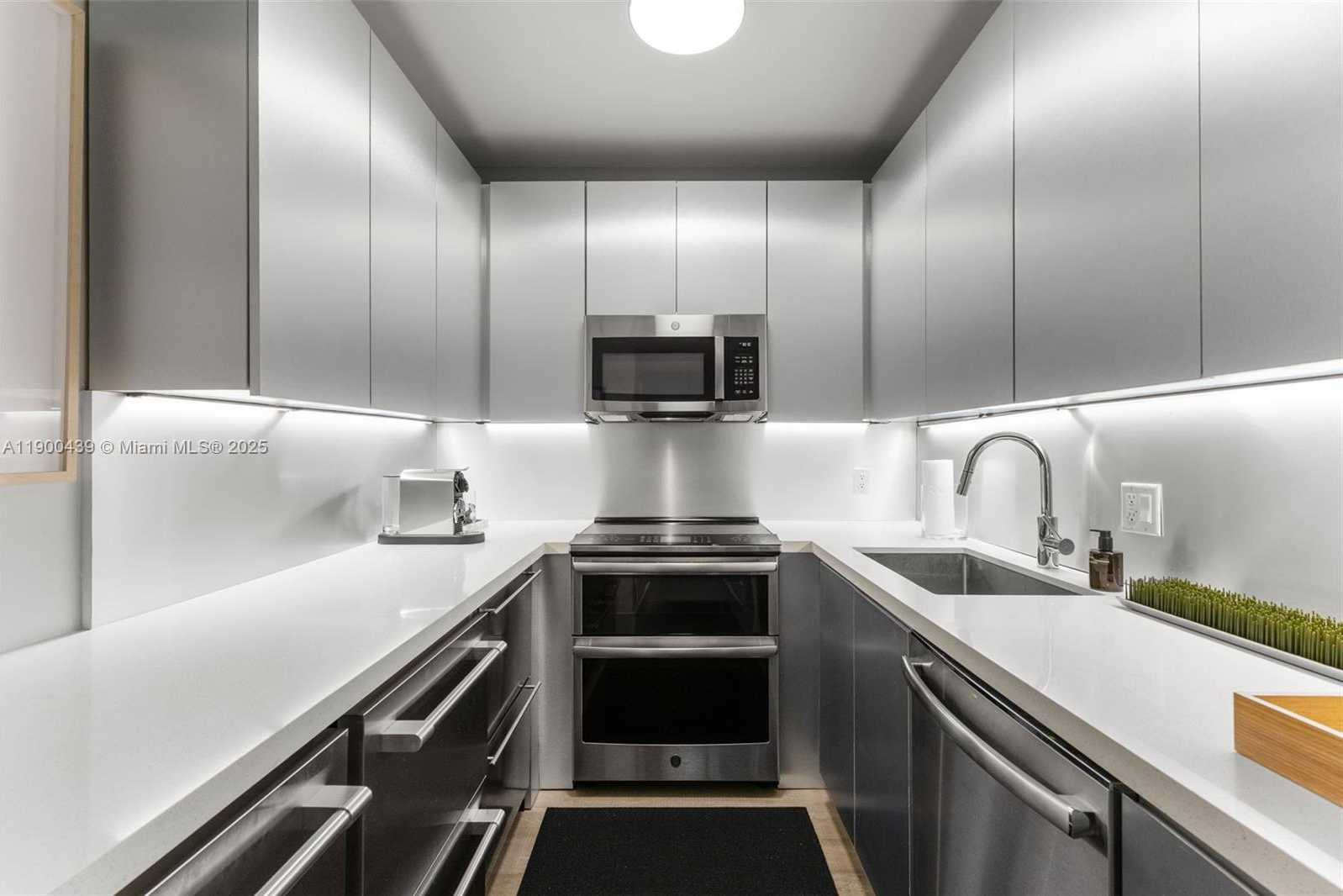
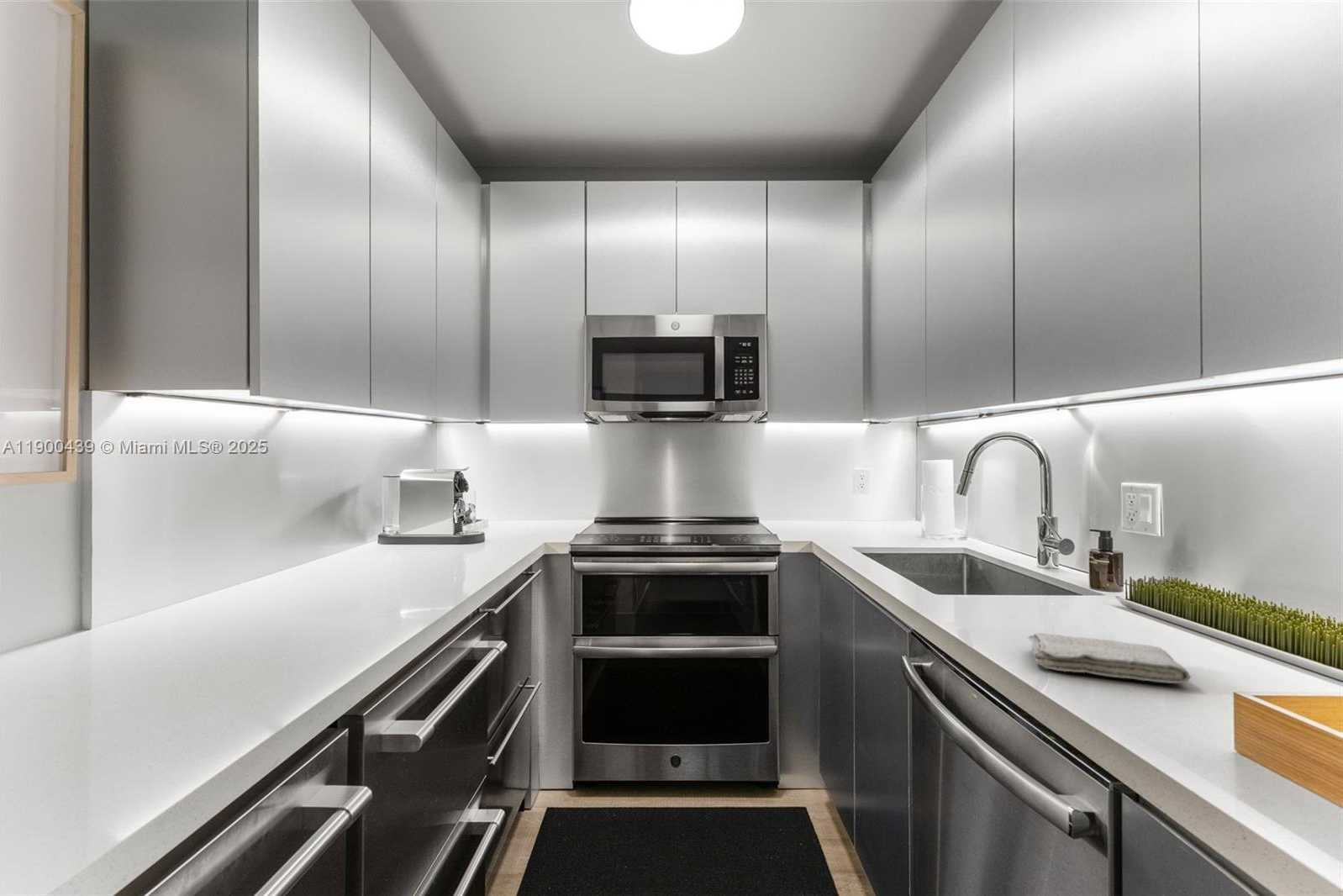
+ washcloth [1027,632,1191,684]
